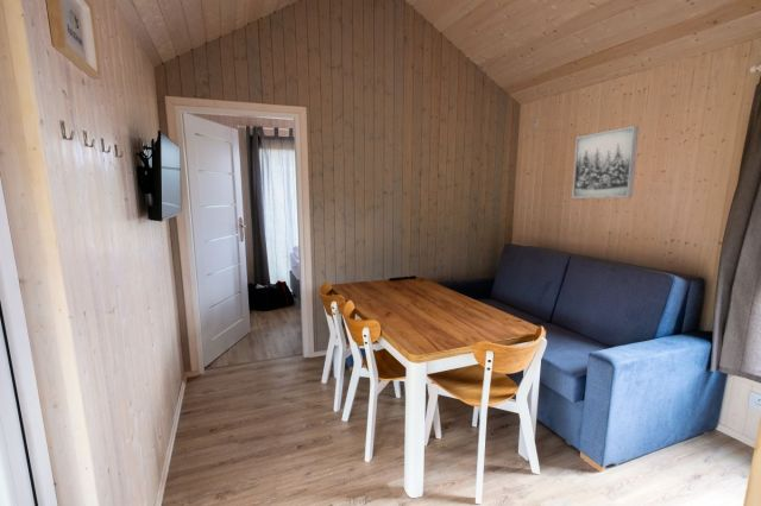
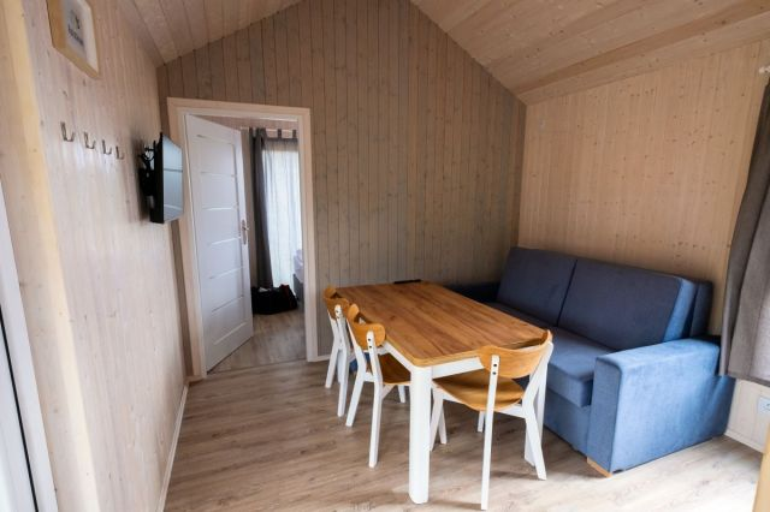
- wall art [571,125,640,200]
